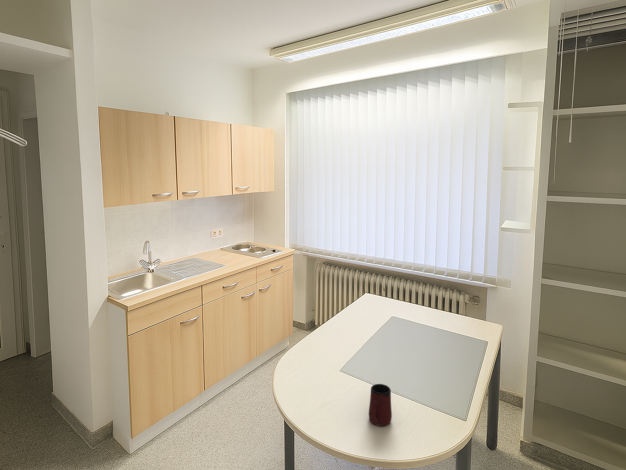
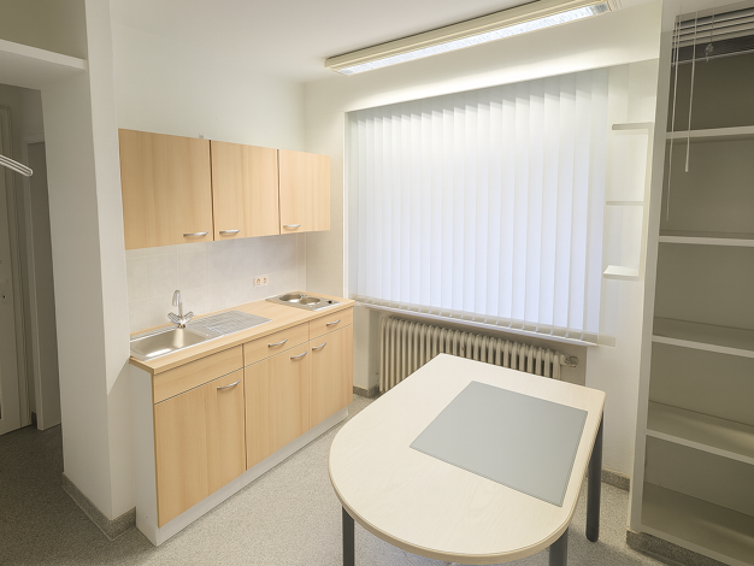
- mug [368,383,393,427]
